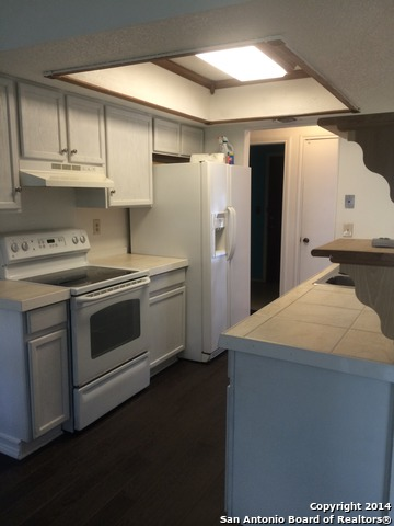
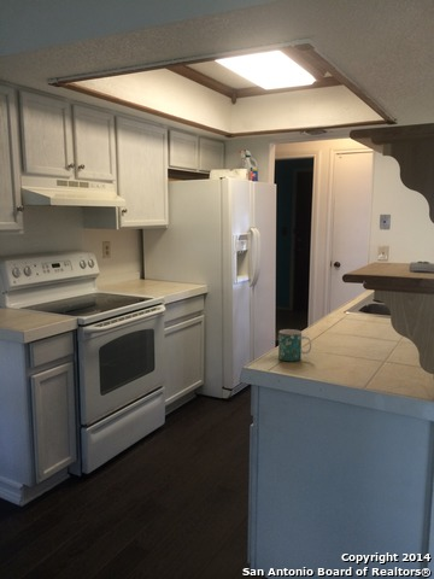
+ mug [277,328,312,362]
